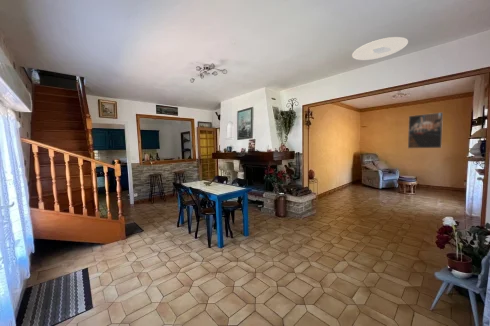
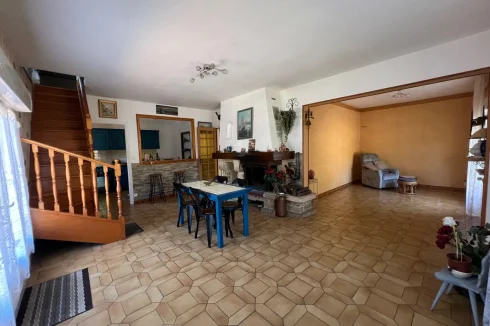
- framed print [407,111,444,149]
- ceiling light [351,36,409,61]
